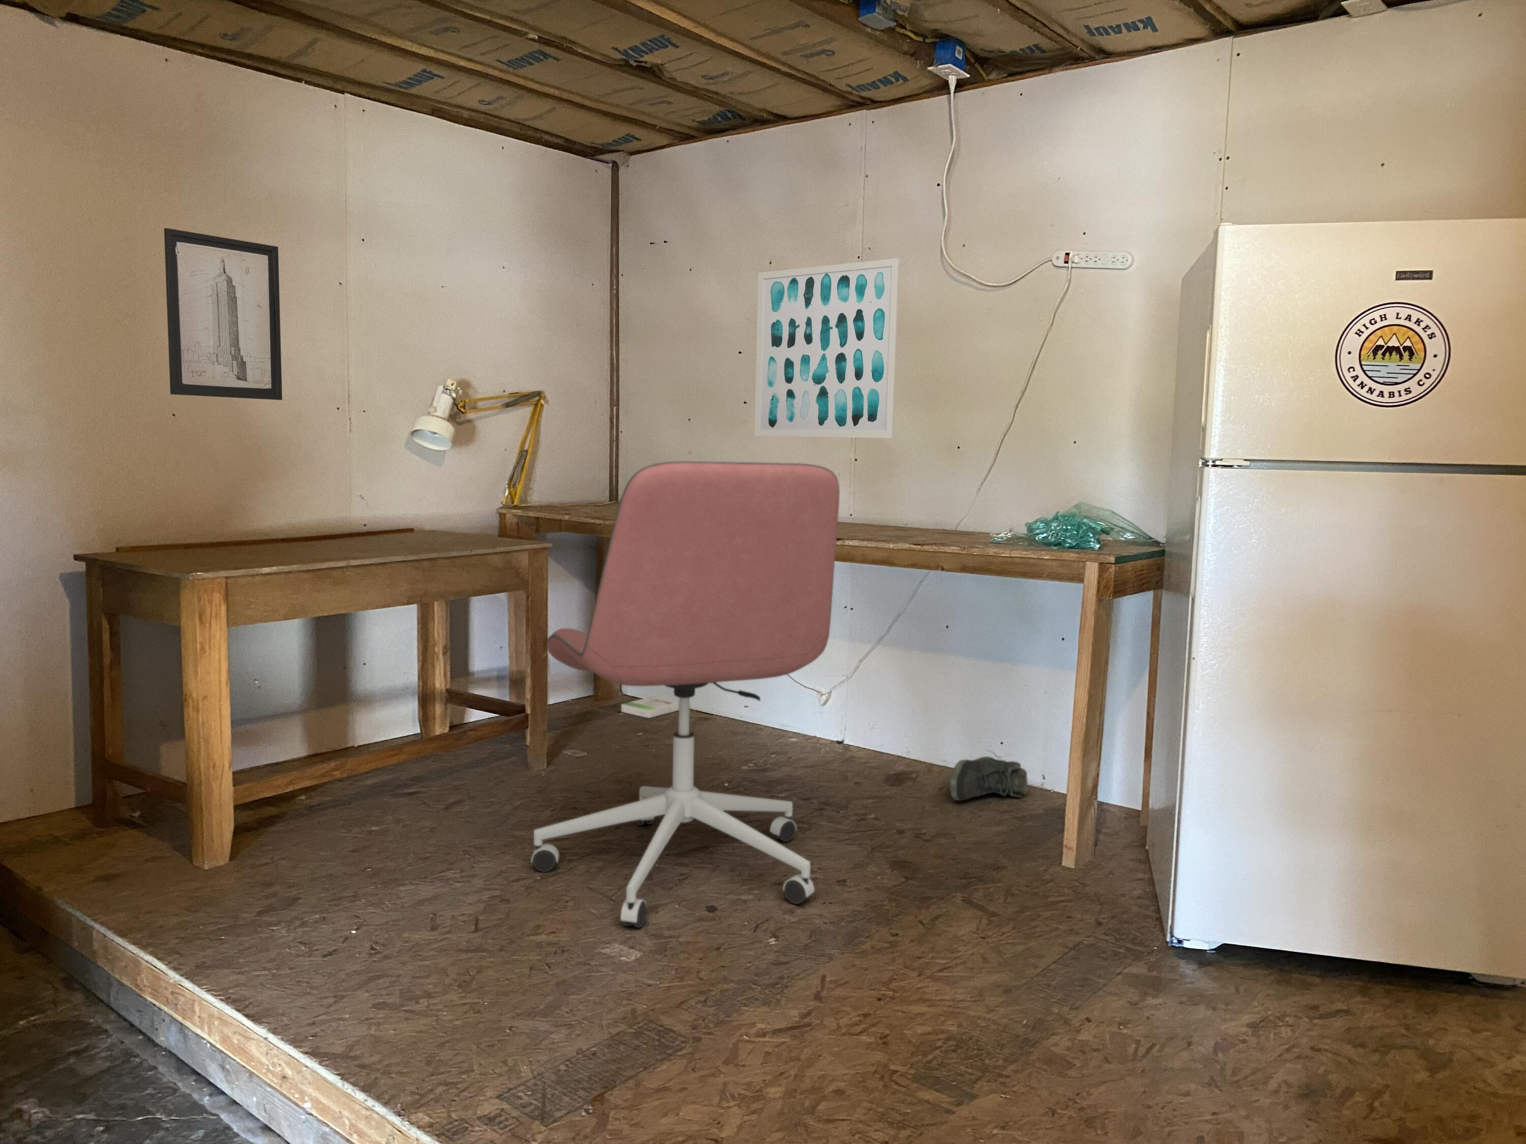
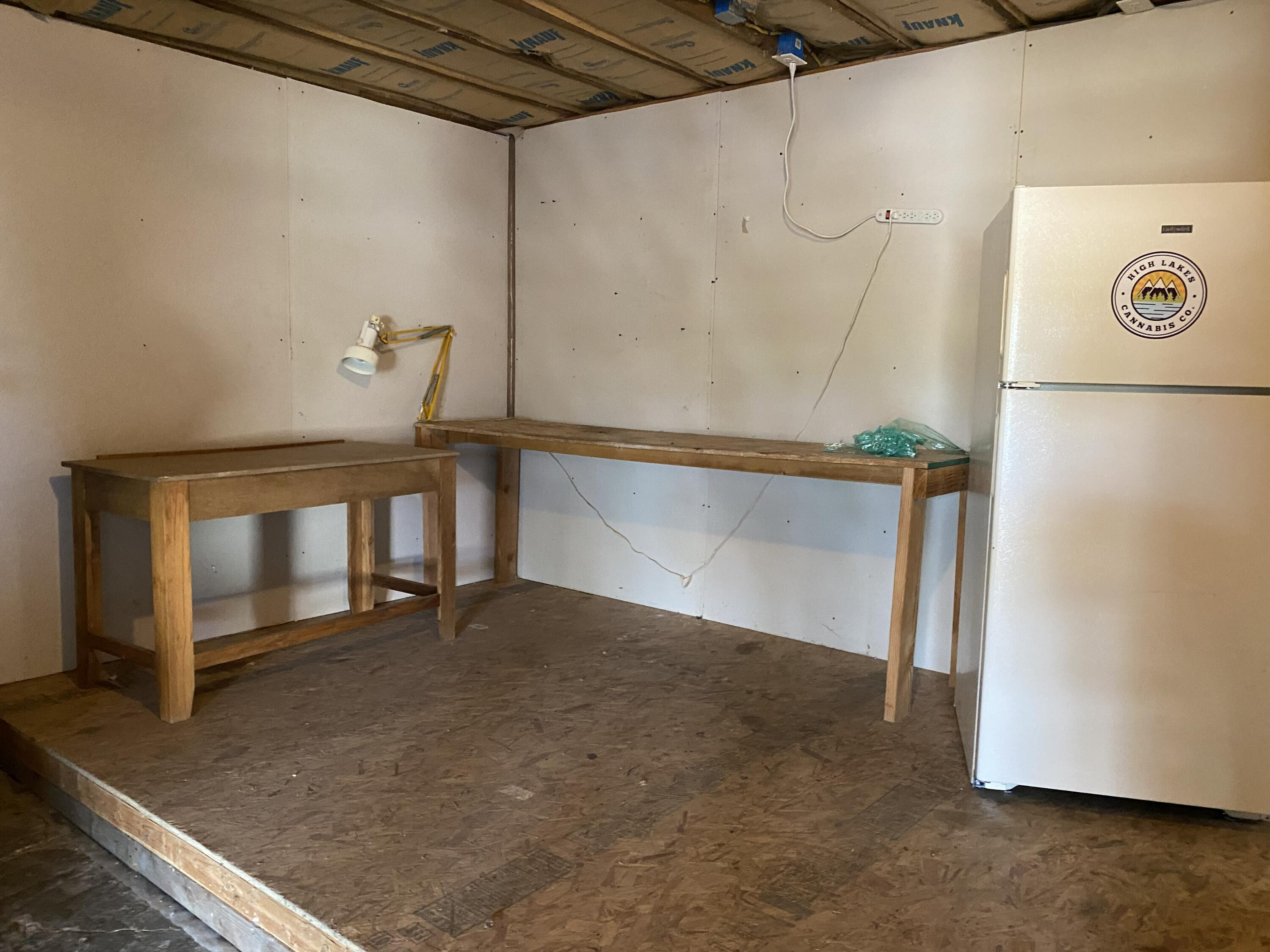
- sneaker [949,756,1029,800]
- wall art [753,258,900,439]
- box [620,695,679,719]
- wall art [163,227,282,400]
- office chair [531,460,840,928]
